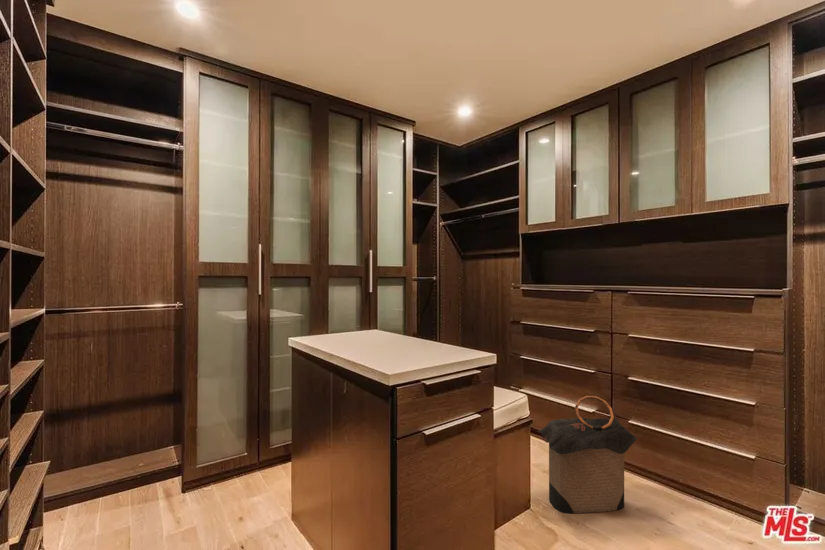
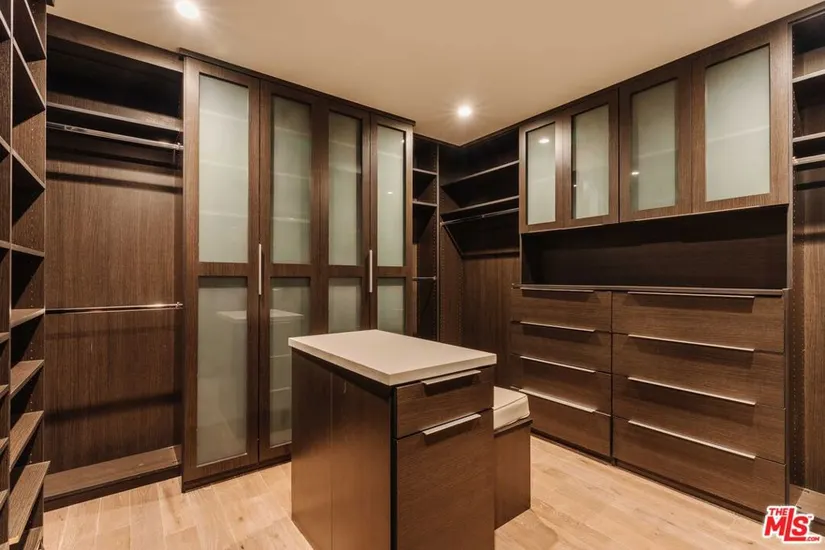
- laundry hamper [537,395,638,514]
